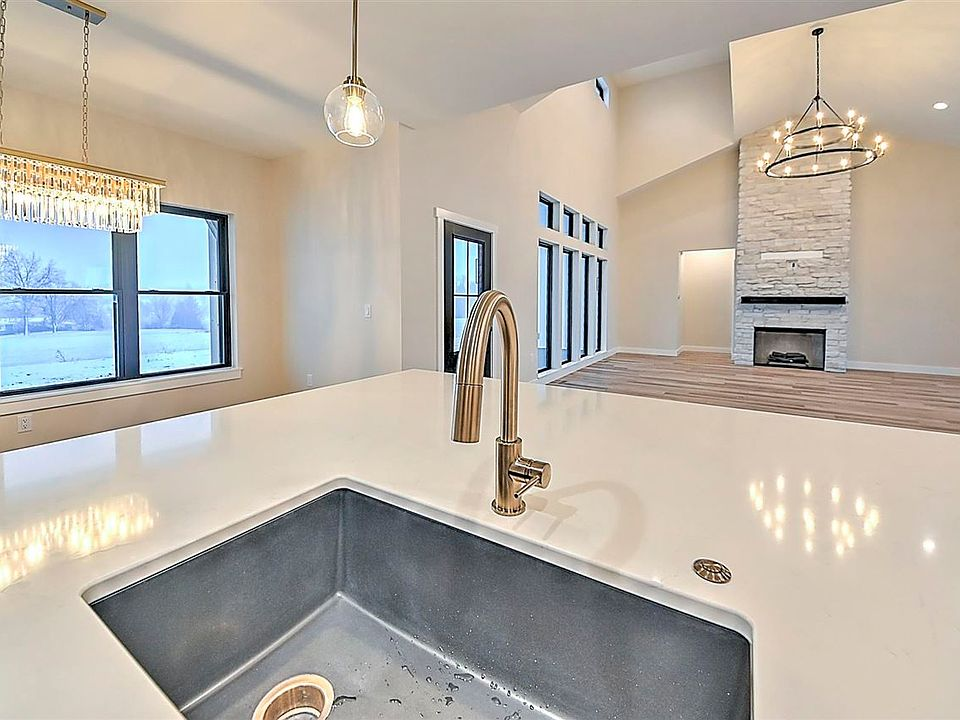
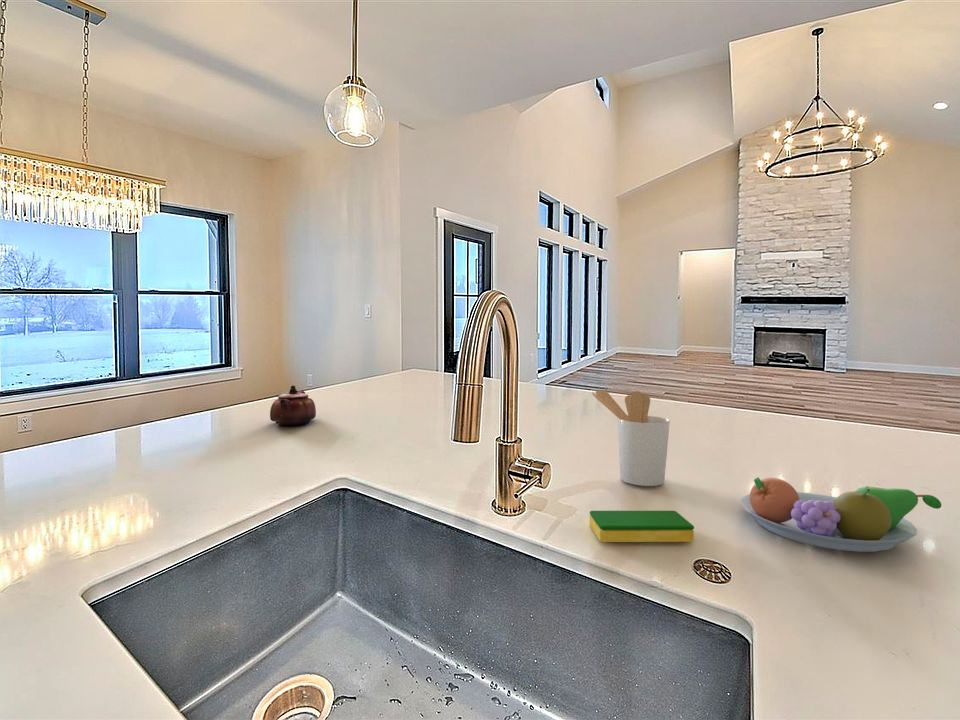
+ utensil holder [591,389,671,487]
+ fruit bowl [740,476,942,553]
+ dish sponge [589,510,695,543]
+ teapot [269,384,317,426]
